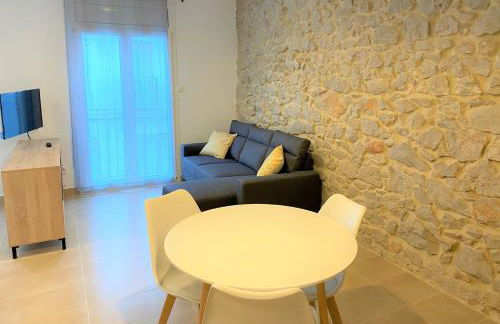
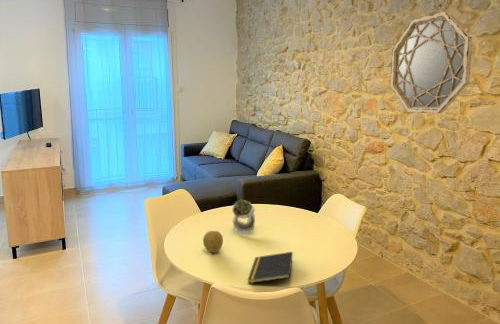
+ succulent plant [231,198,256,236]
+ notepad [247,251,294,284]
+ home mirror [390,11,473,114]
+ fruit [202,230,224,254]
